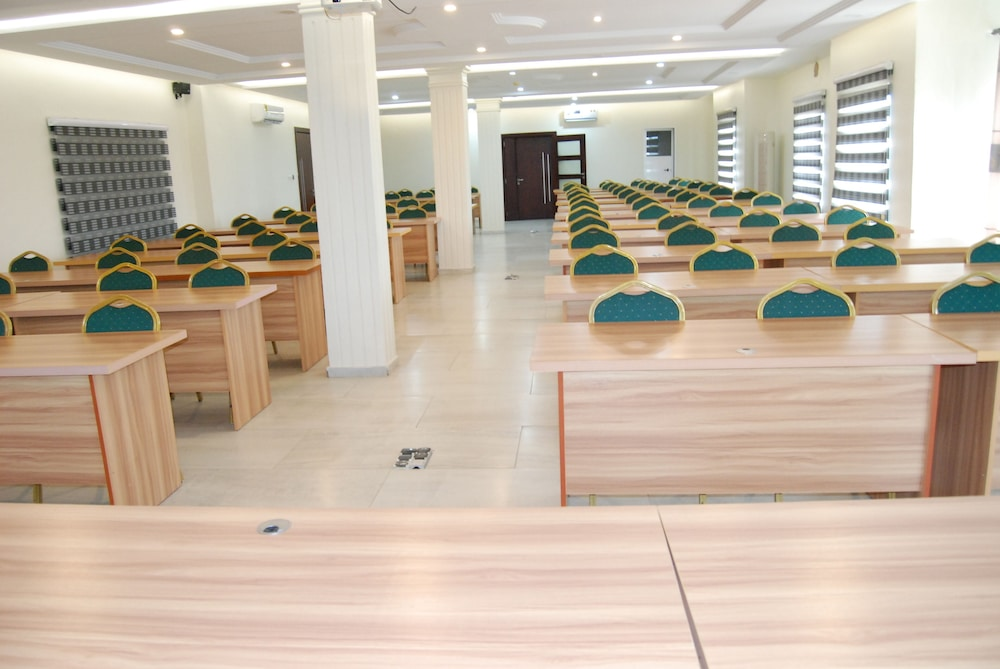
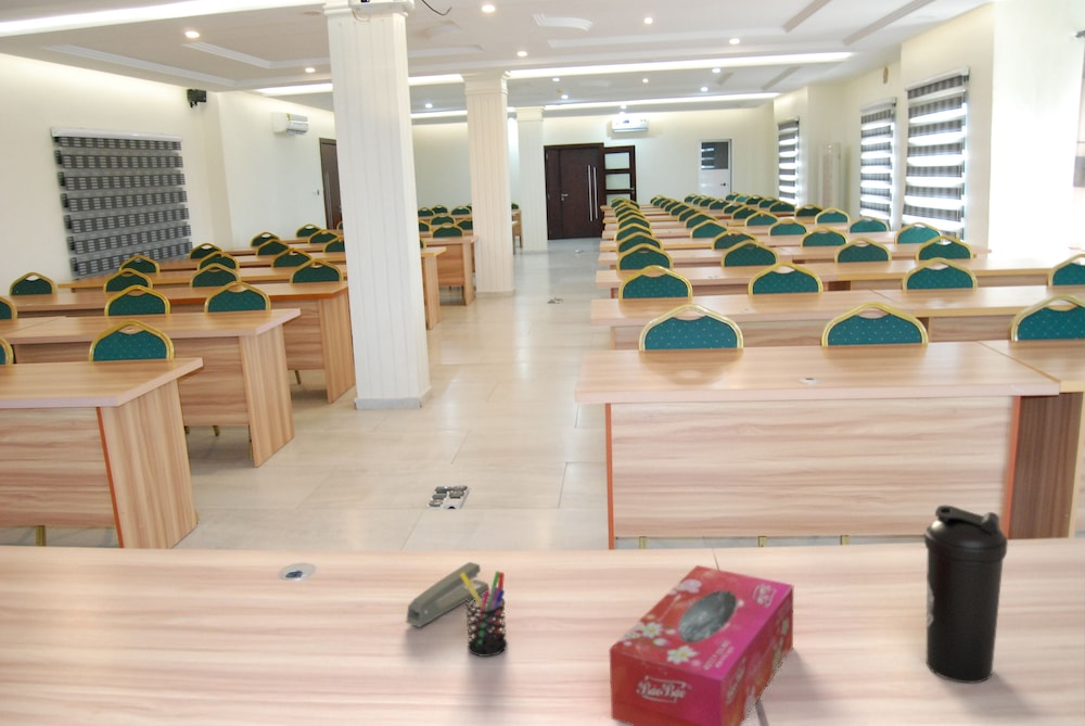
+ tissue box [609,564,794,726]
+ water bottle [923,505,1009,684]
+ stapler [405,561,490,628]
+ pen holder [460,570,509,658]
